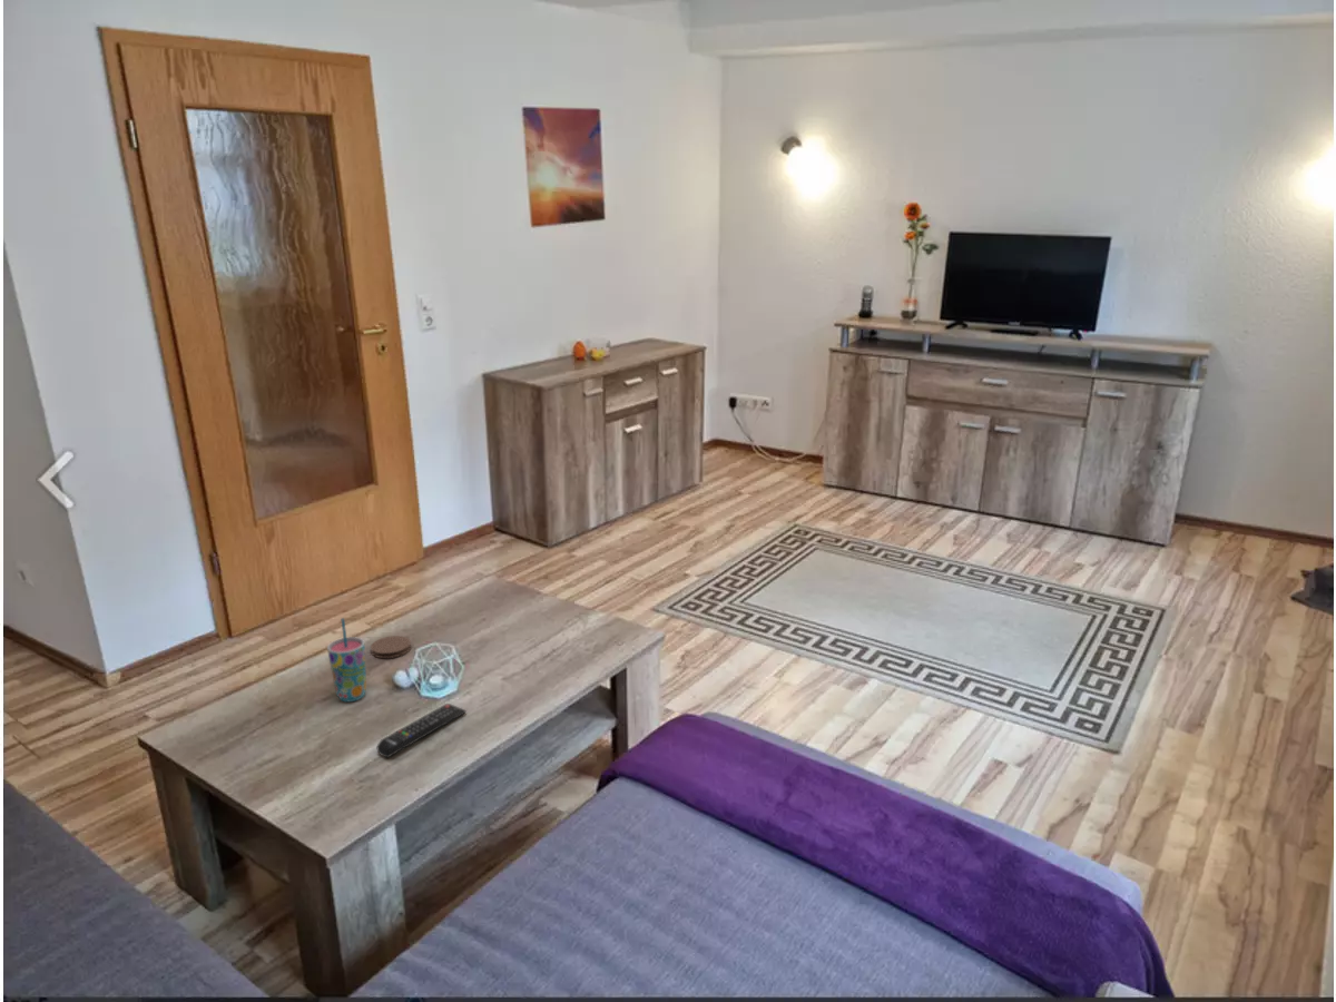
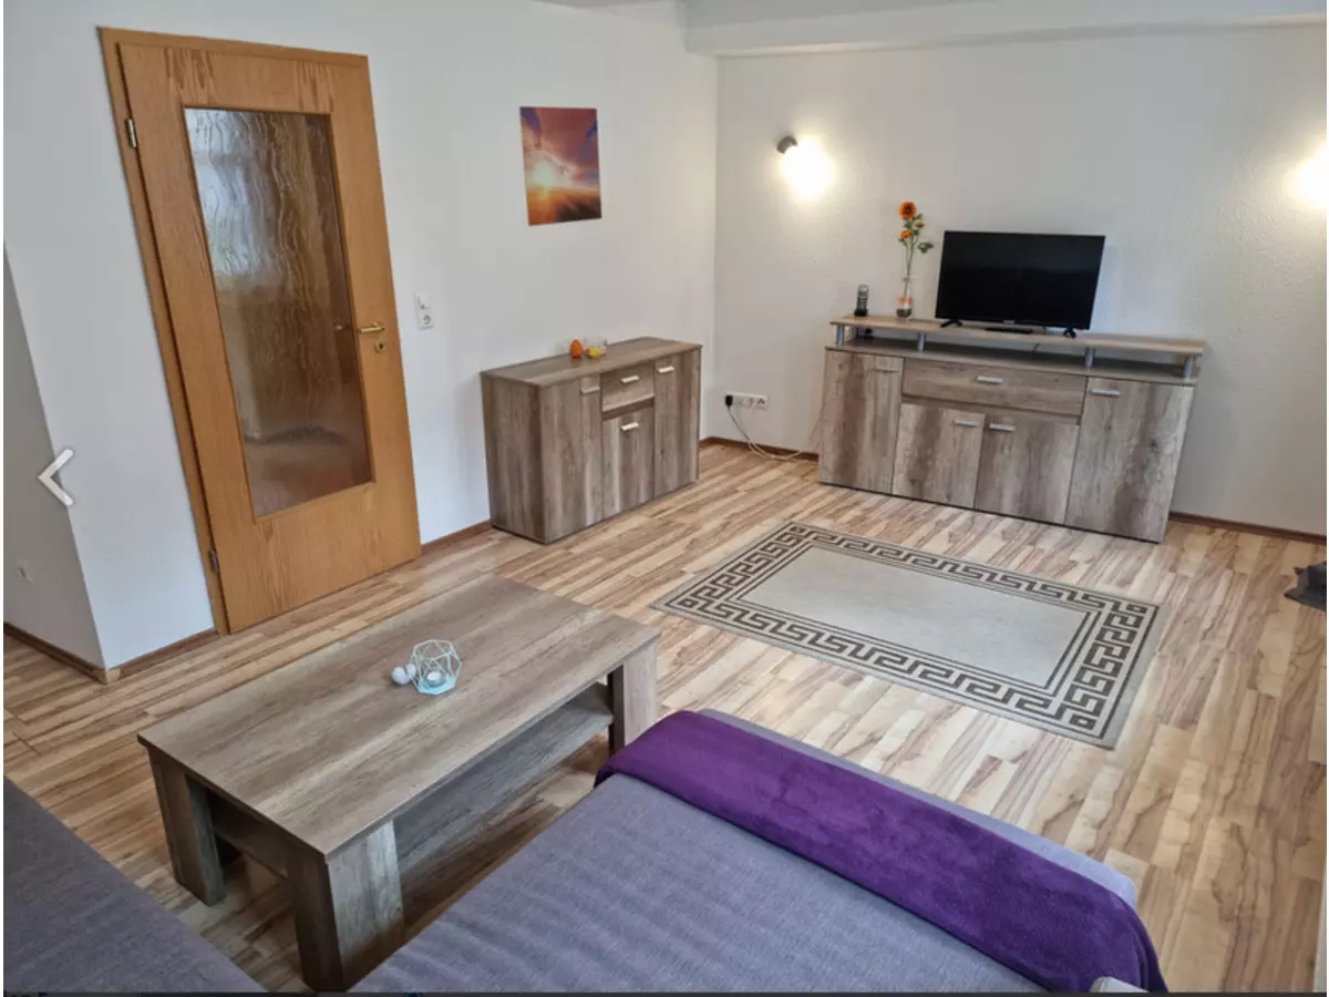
- remote control [376,703,468,758]
- coaster [370,635,412,659]
- cup [326,617,367,703]
